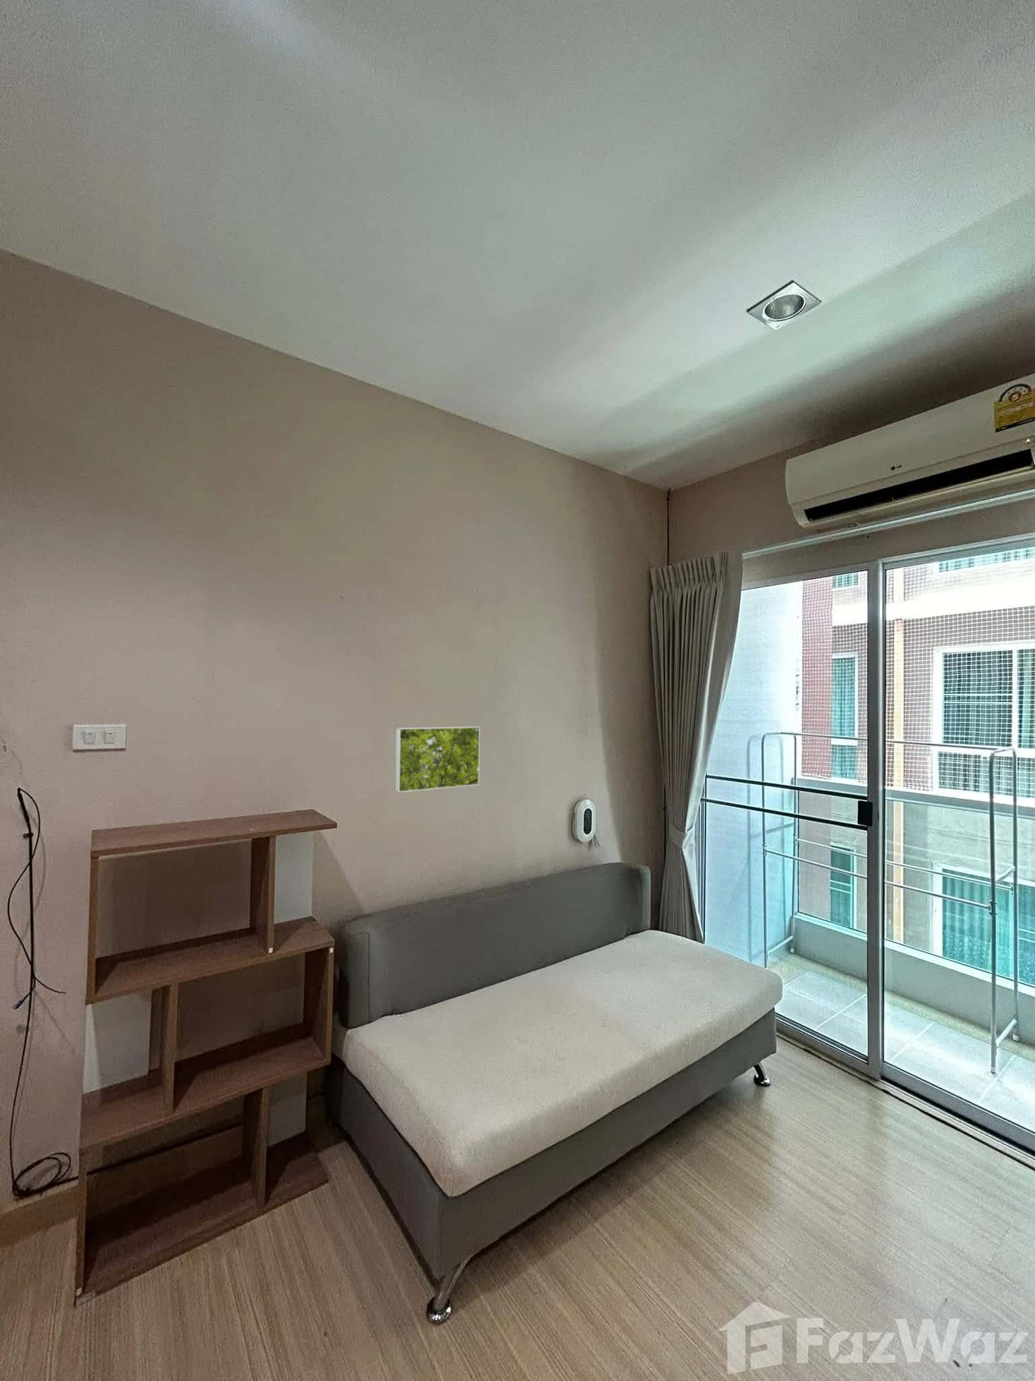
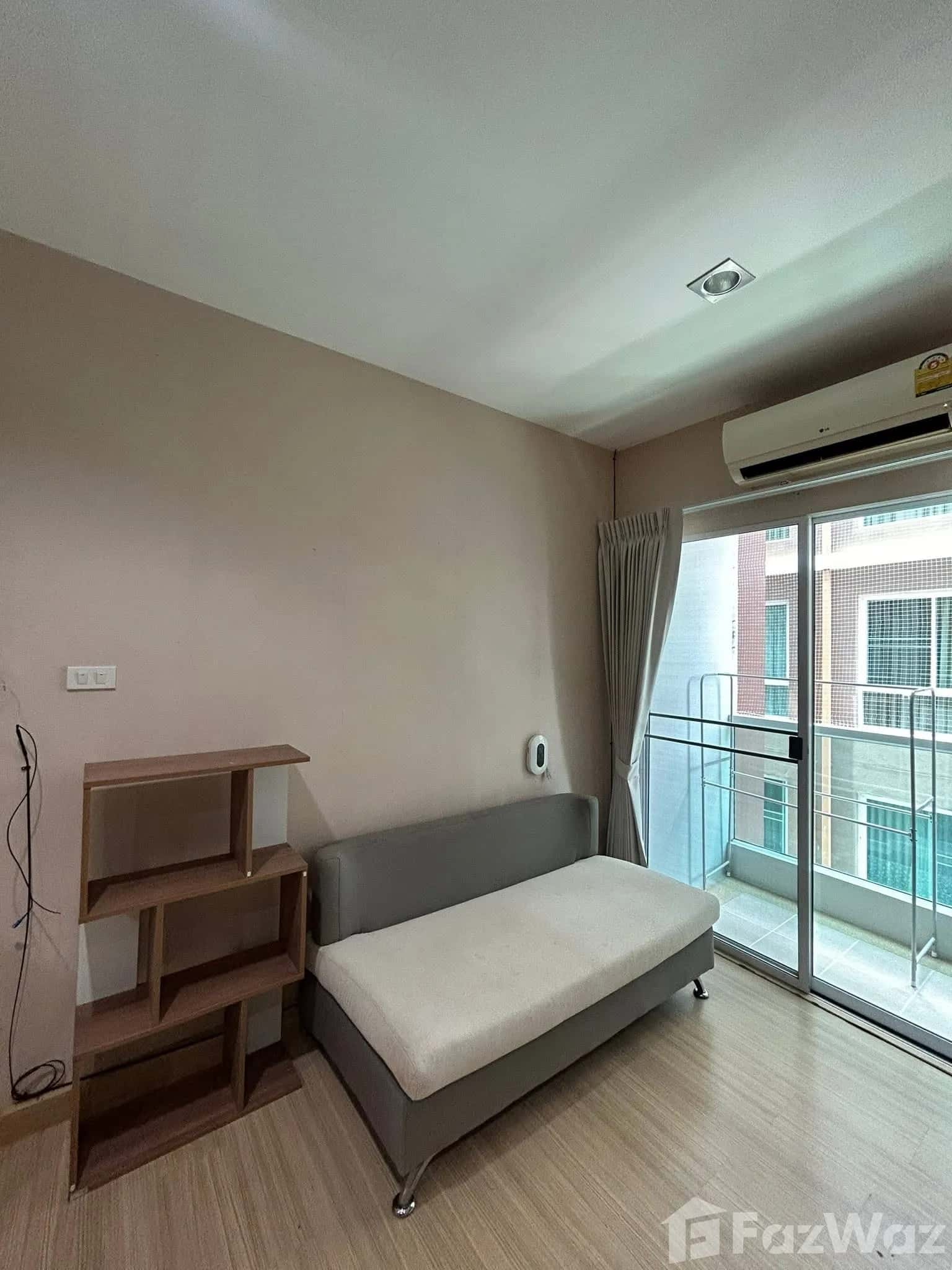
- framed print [395,725,481,793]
